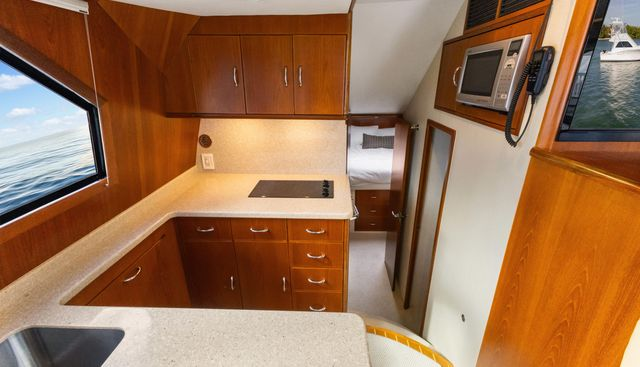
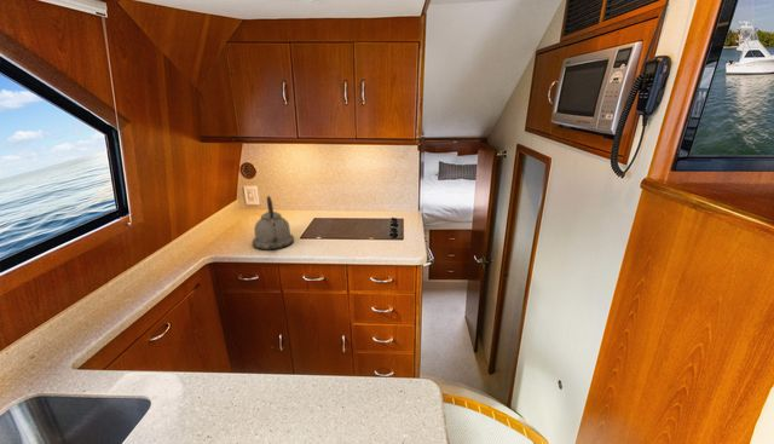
+ kettle [252,195,295,250]
